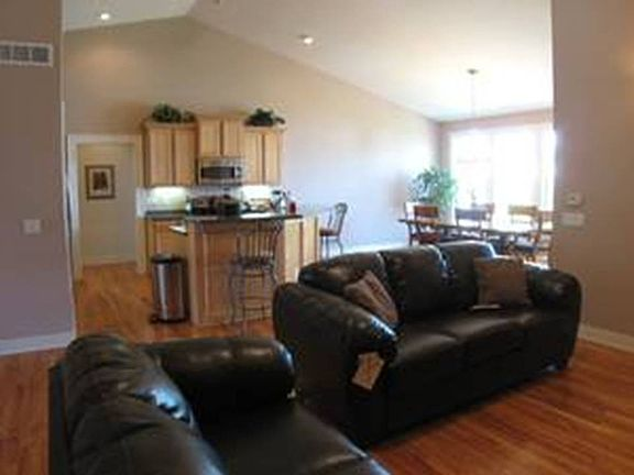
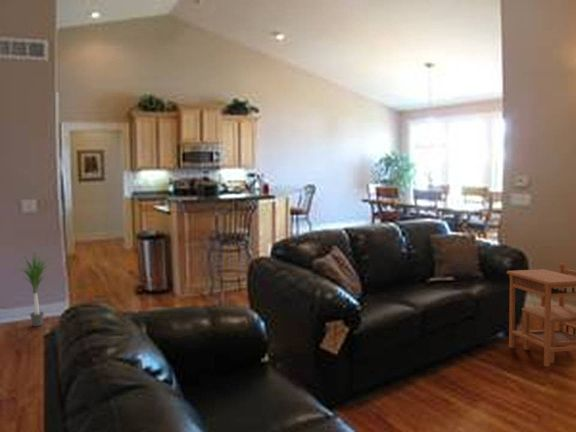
+ potted plant [5,251,60,327]
+ side table [506,262,576,368]
